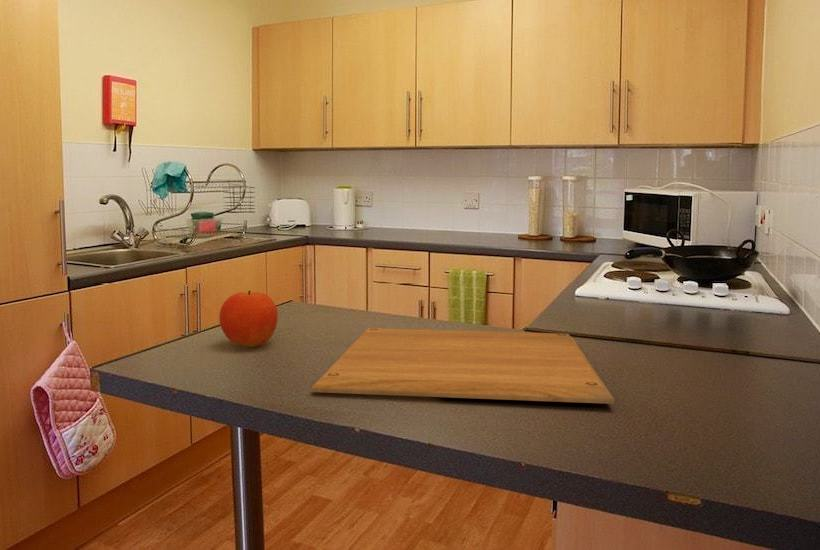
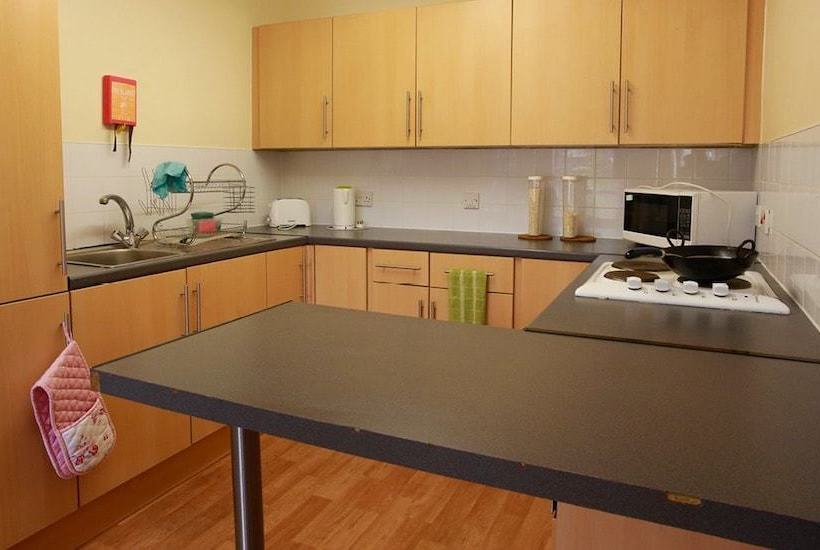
- chopping board [310,327,615,405]
- fruit [218,290,279,348]
